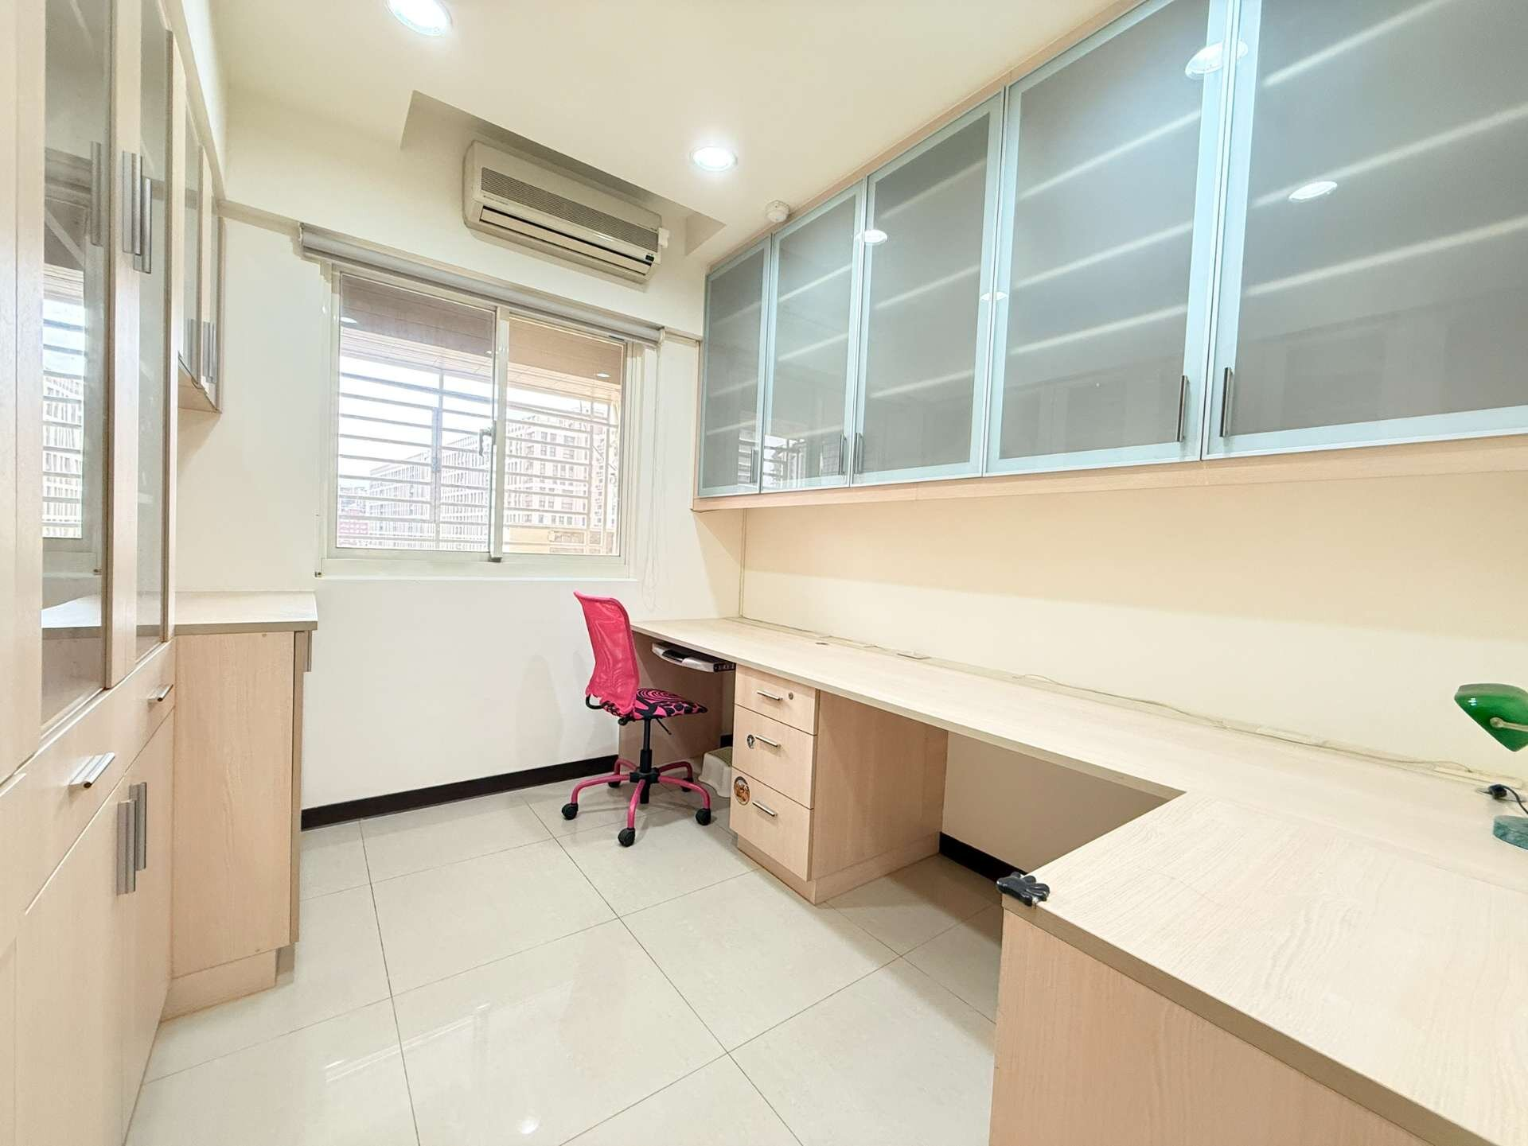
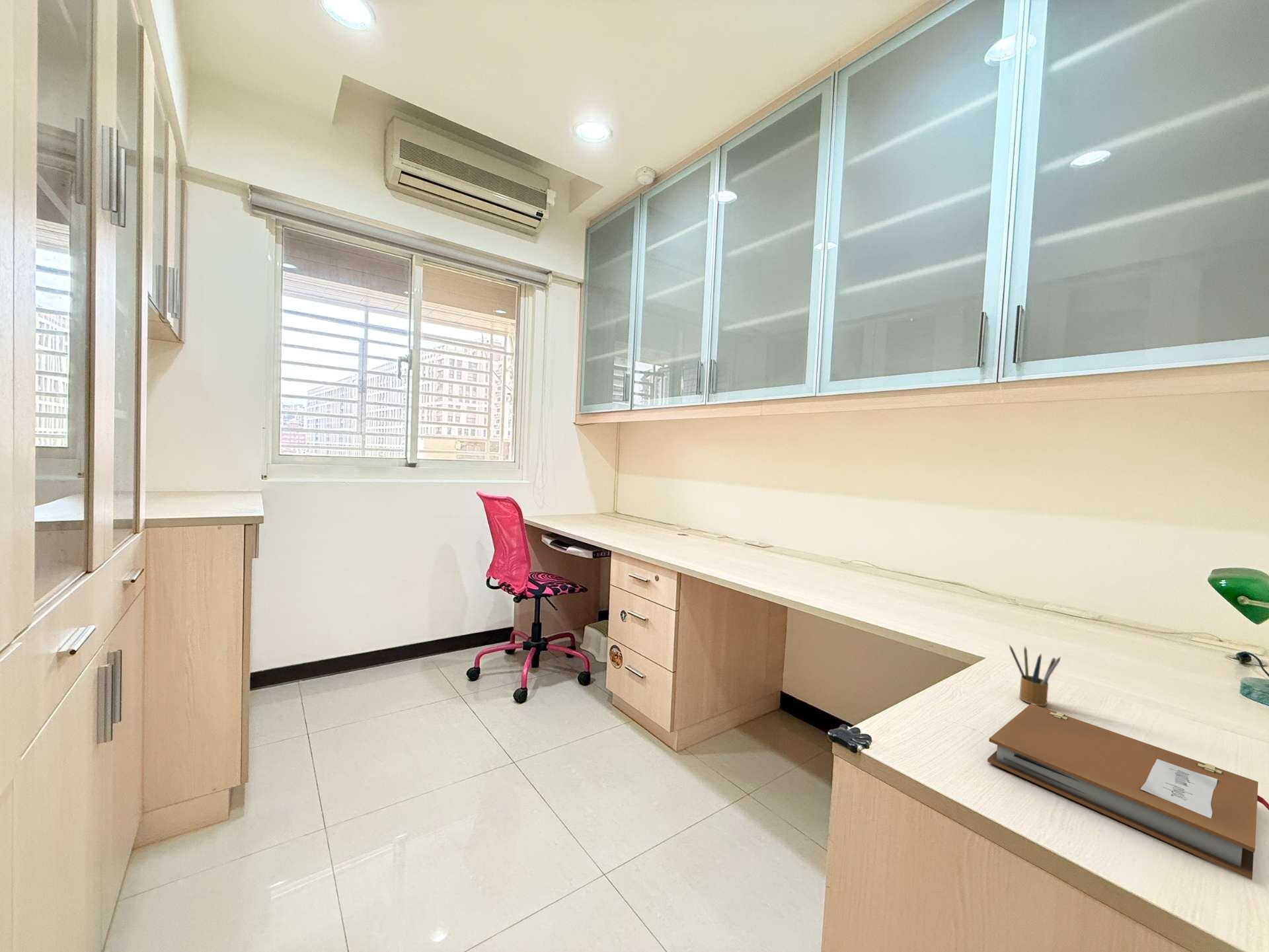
+ pencil box [1009,643,1061,707]
+ notebook [987,704,1269,881]
